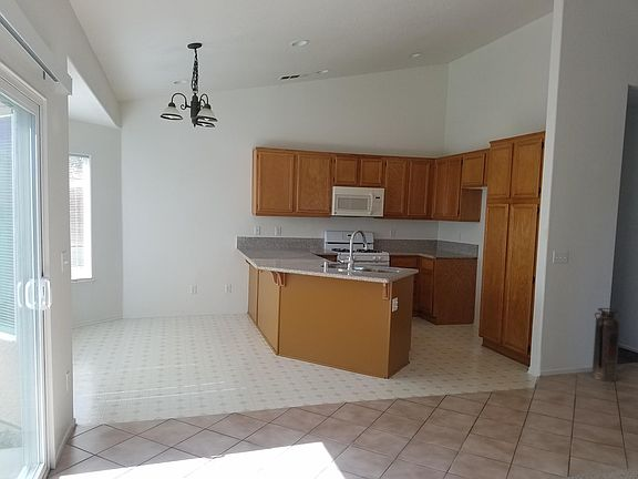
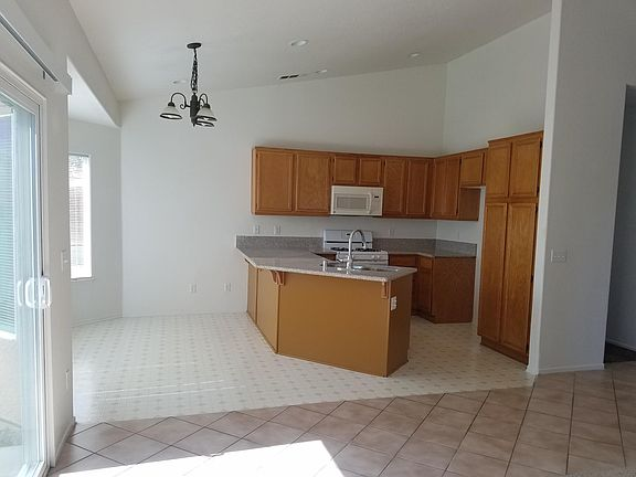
- fire extinguisher [590,307,621,383]
